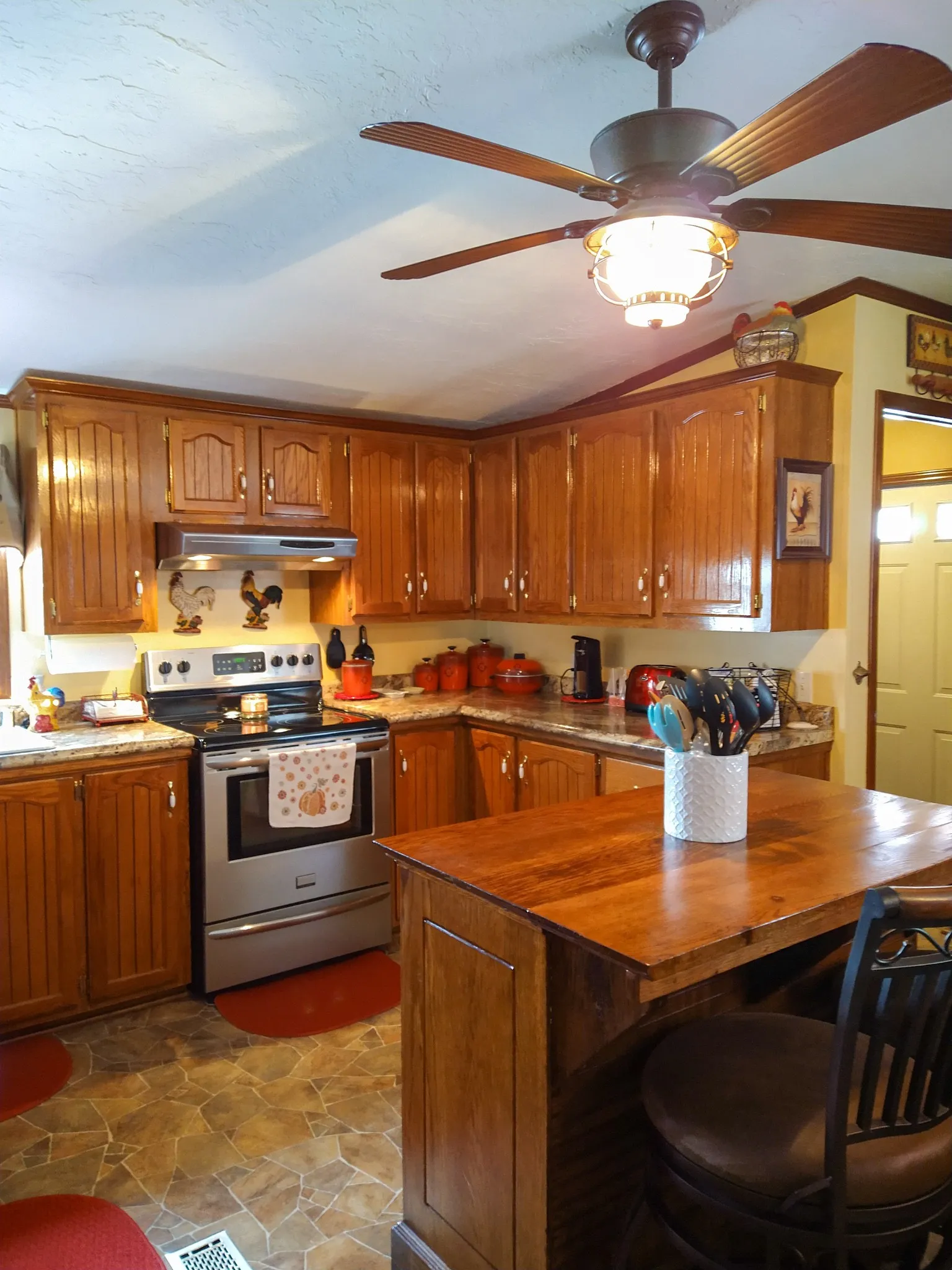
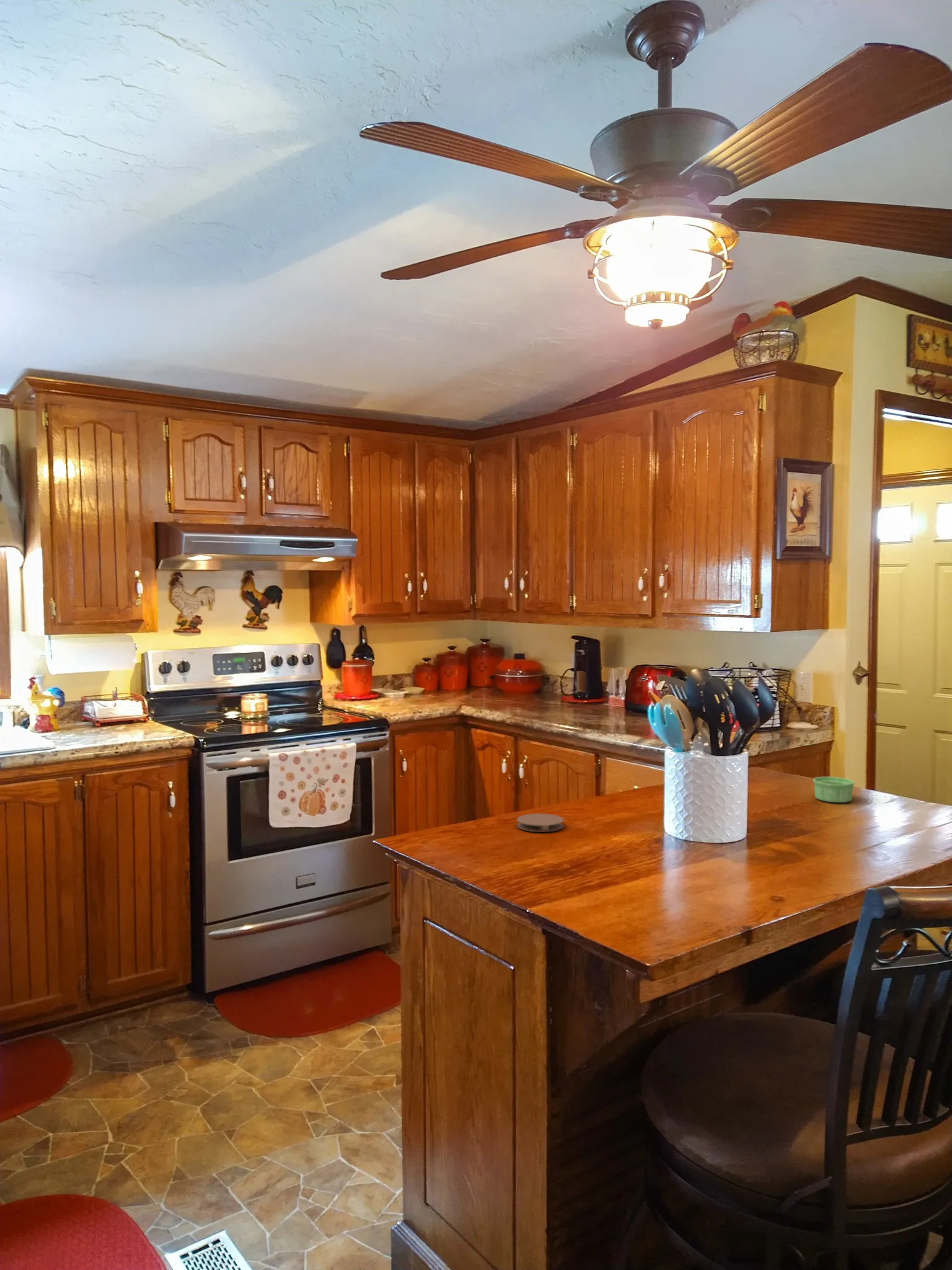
+ ramekin [813,776,855,803]
+ coaster [516,813,564,833]
